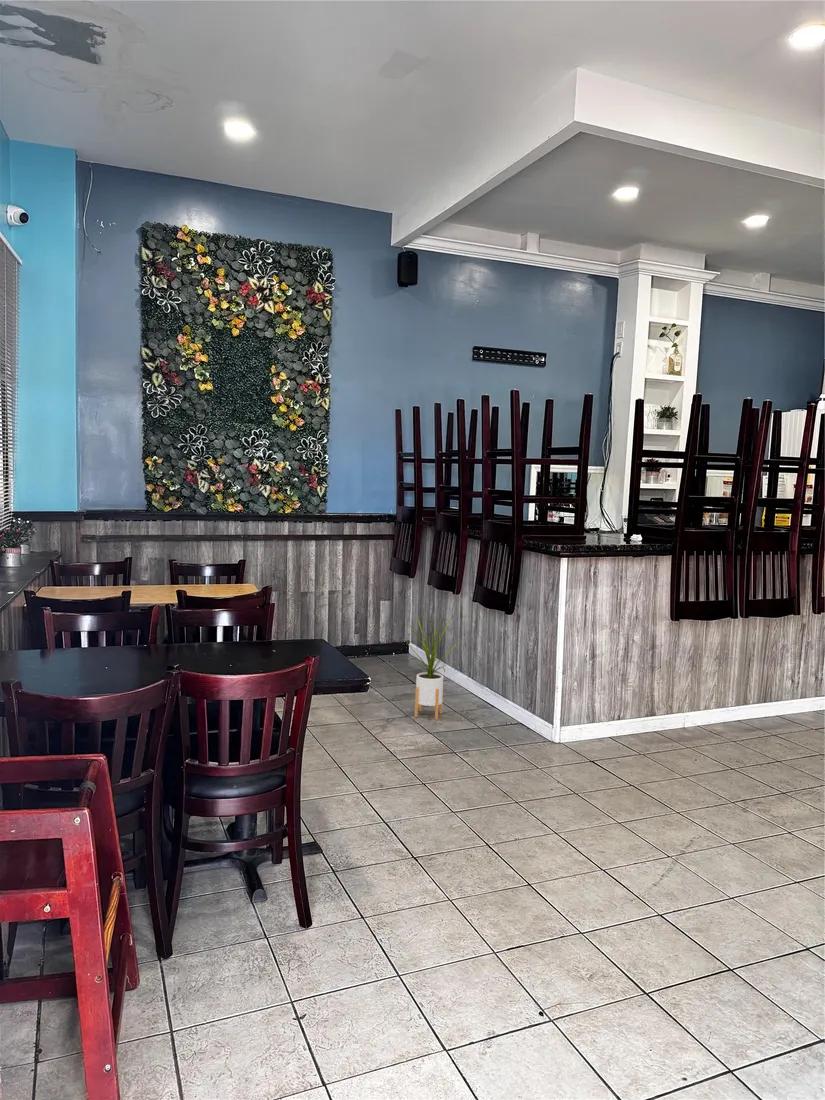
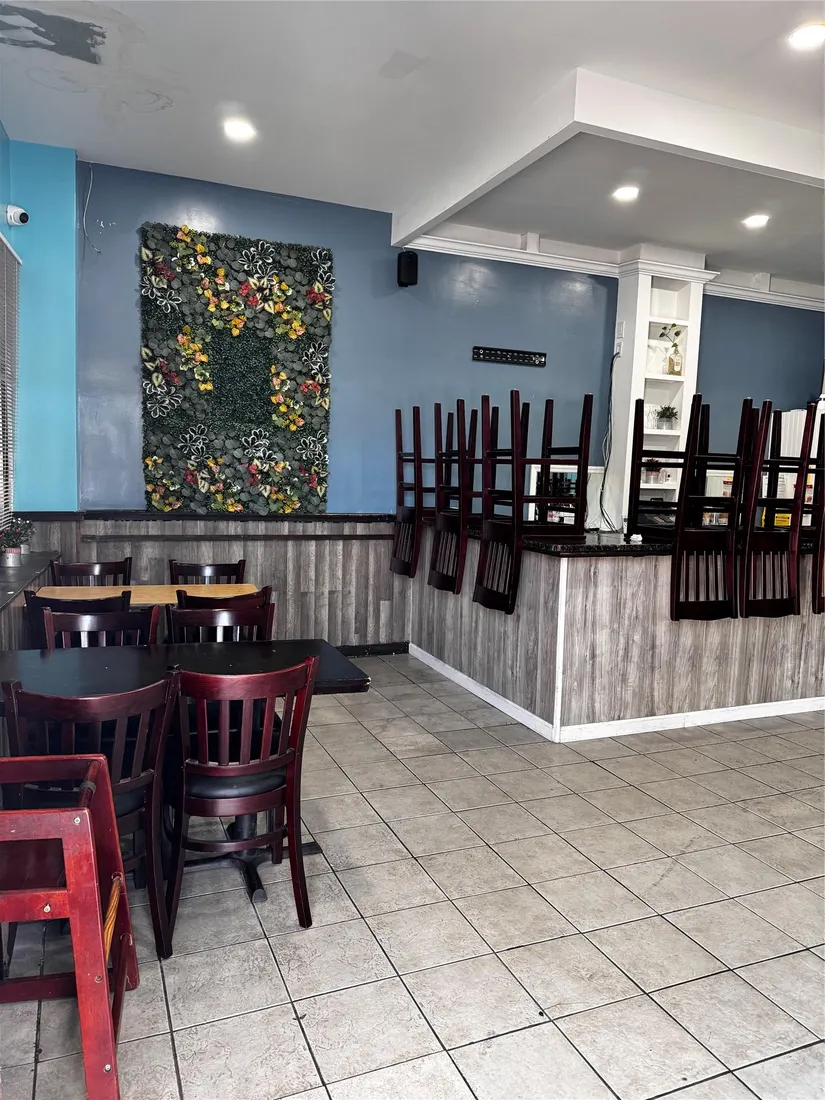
- house plant [404,613,459,721]
